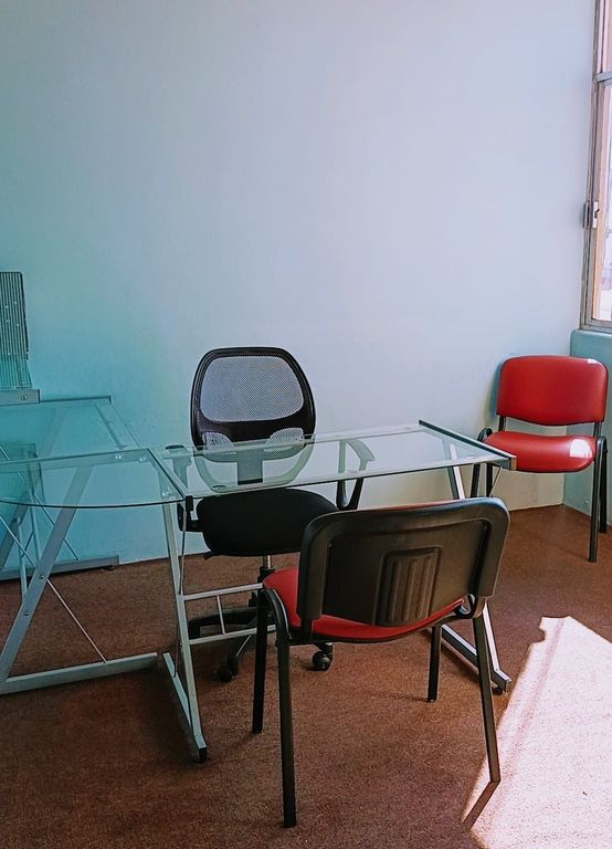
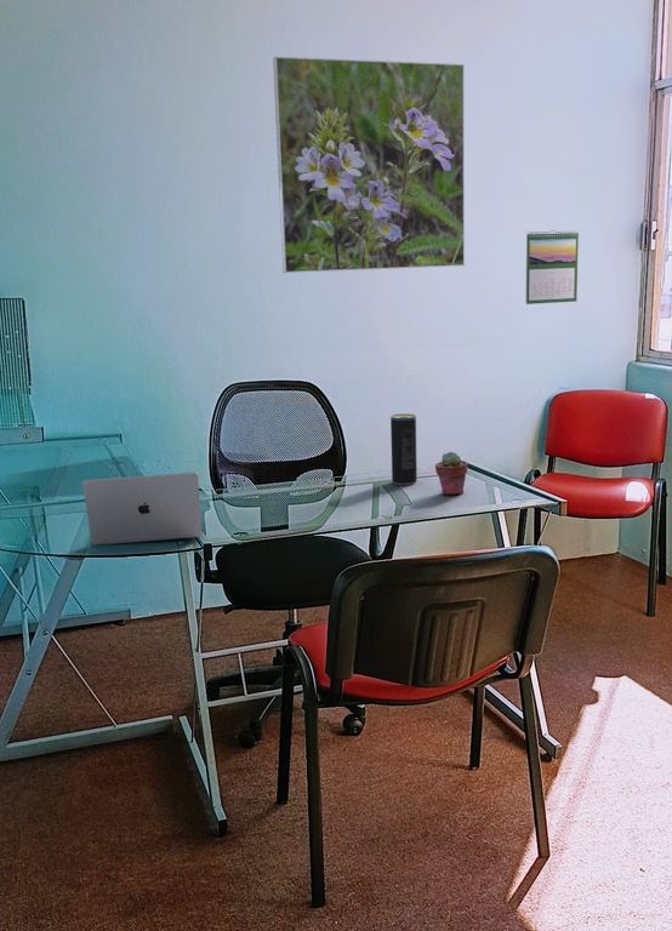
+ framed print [272,56,466,274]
+ beverage can [389,412,418,486]
+ laptop [81,472,203,547]
+ calendar [525,229,580,305]
+ potted succulent [434,451,469,496]
